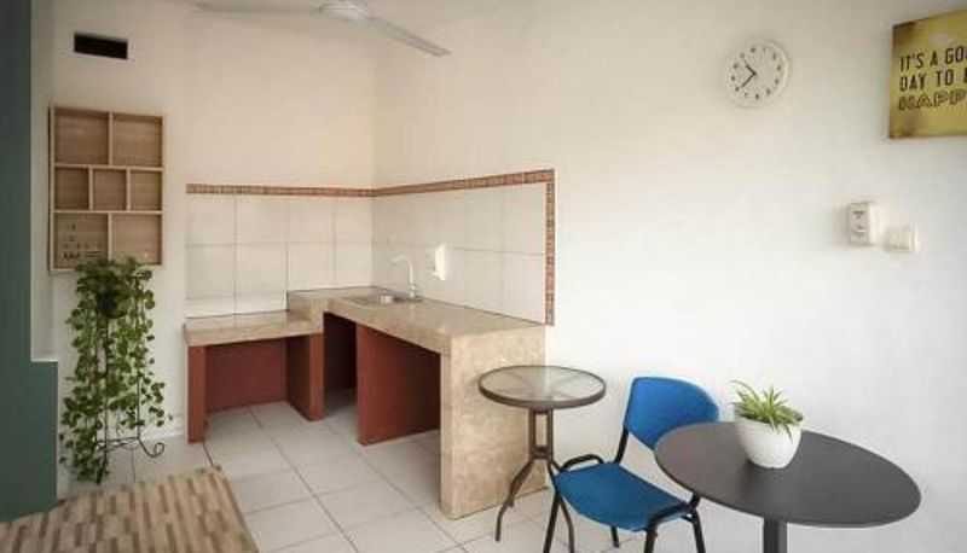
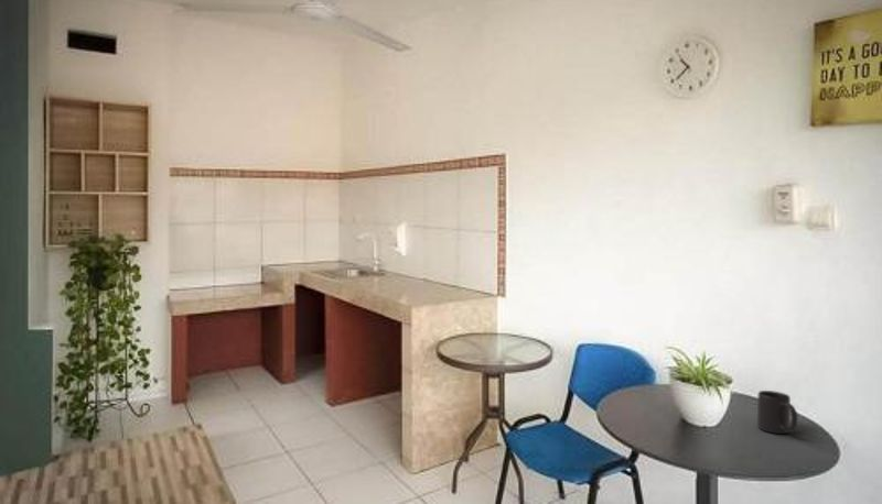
+ mug [756,390,799,435]
